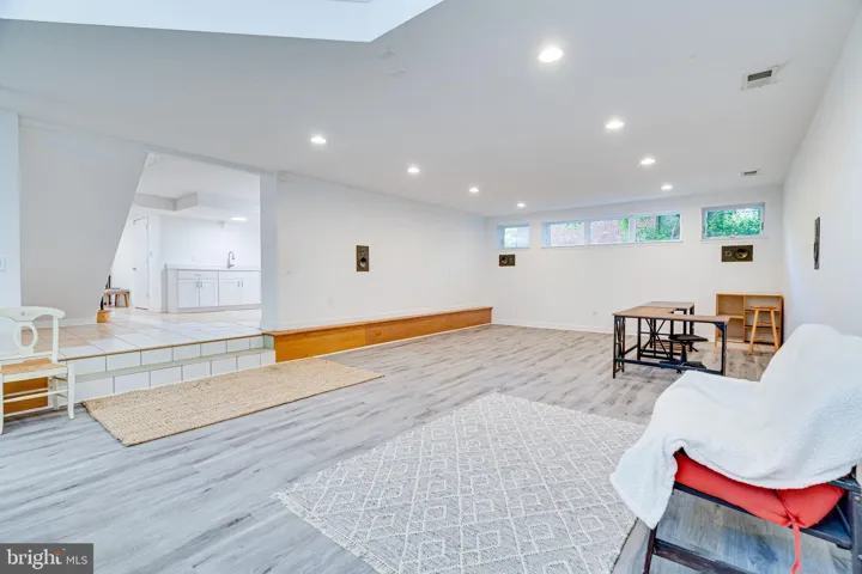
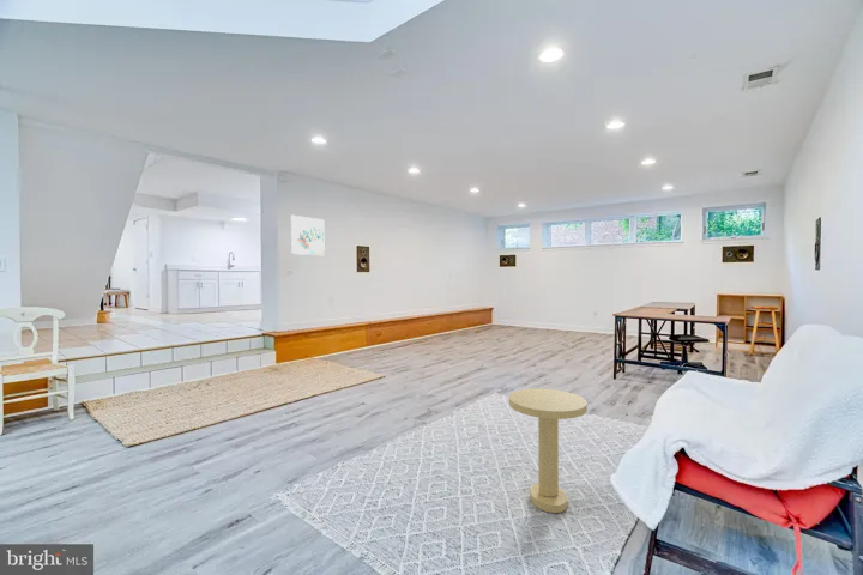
+ wall art [289,214,326,256]
+ side table [508,387,589,514]
